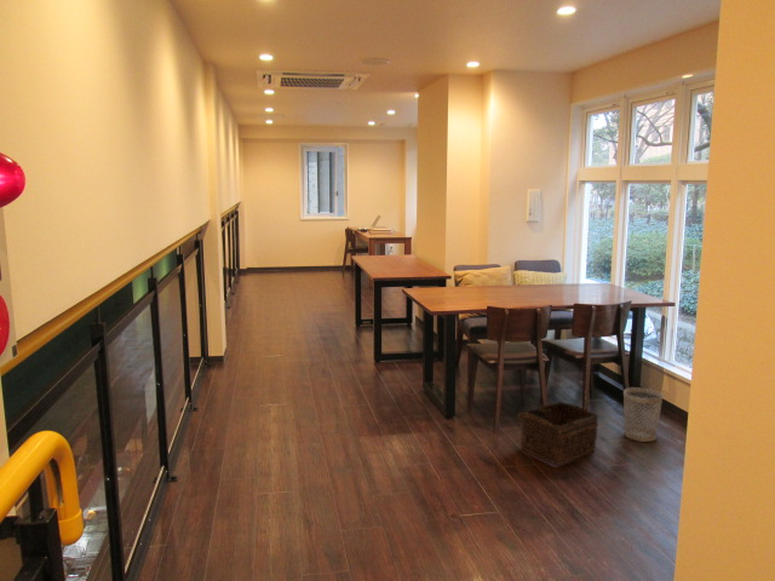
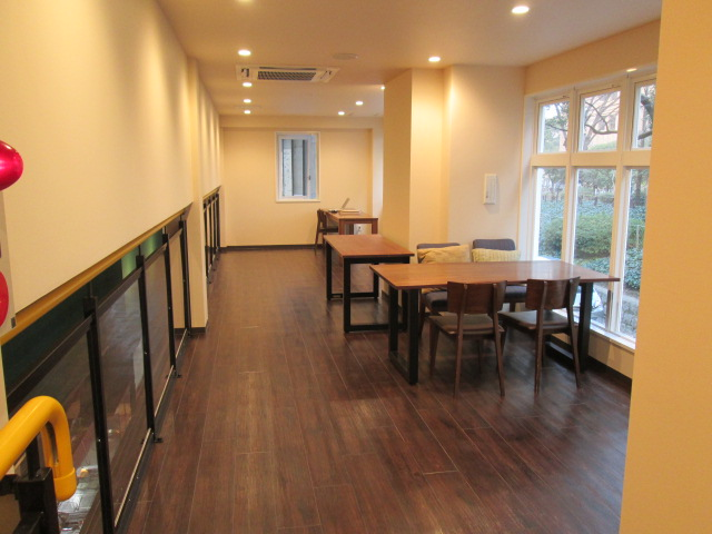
- wastebasket [622,386,665,443]
- basket [511,401,599,466]
